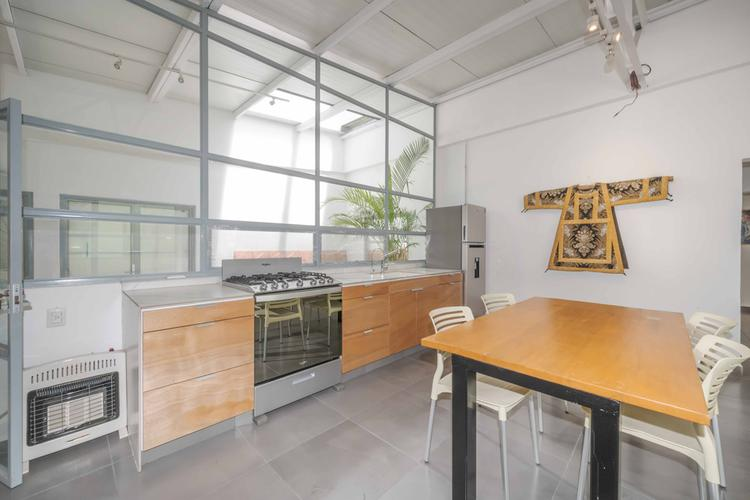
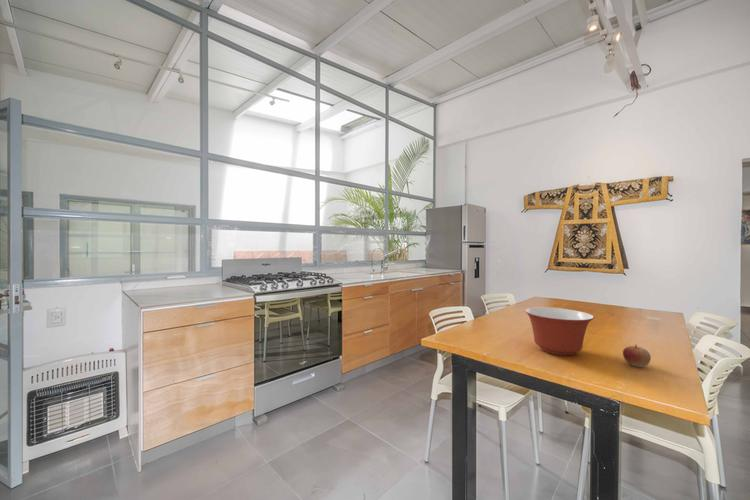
+ mixing bowl [524,306,595,356]
+ apple [622,344,652,368]
